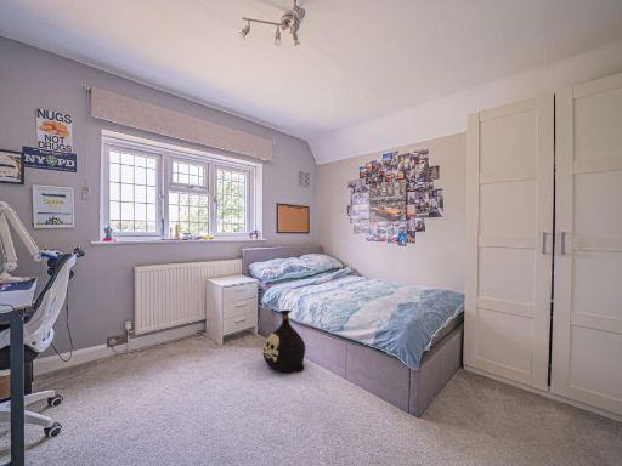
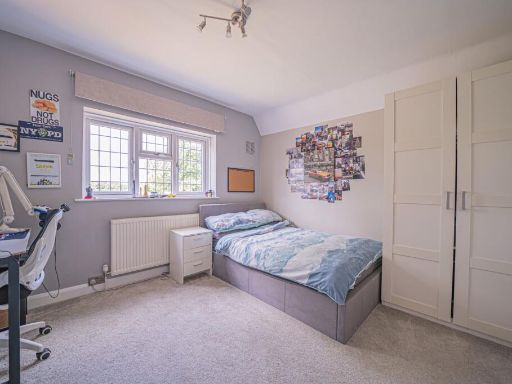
- bag [261,309,306,373]
